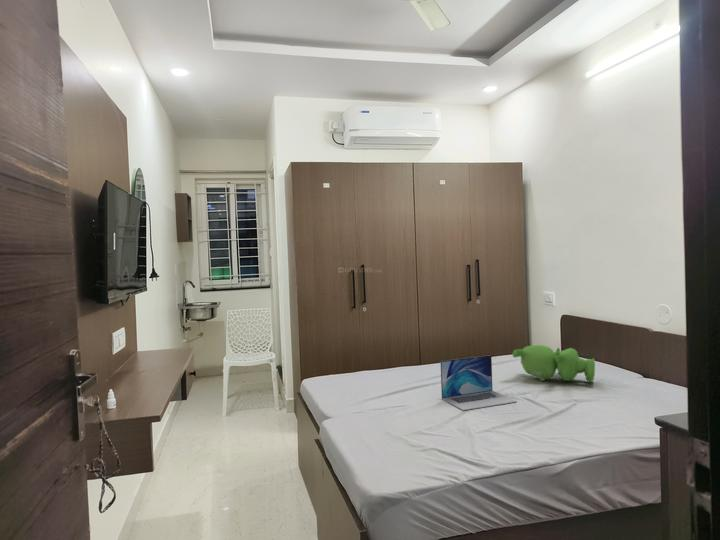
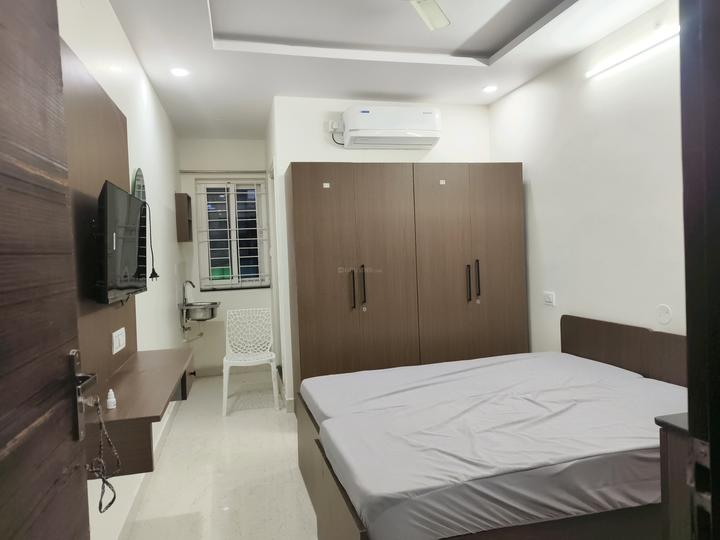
- laptop [440,354,518,411]
- teddy bear [511,344,596,383]
